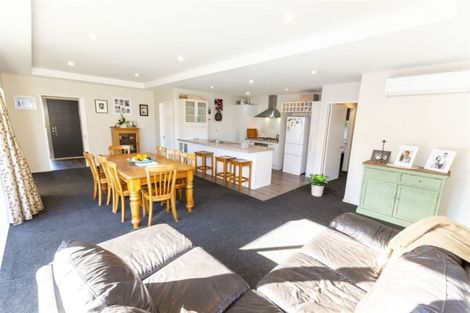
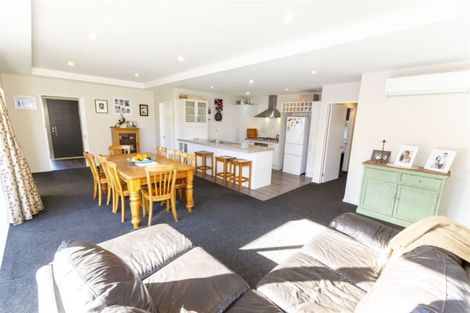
- potted plant [306,173,331,198]
